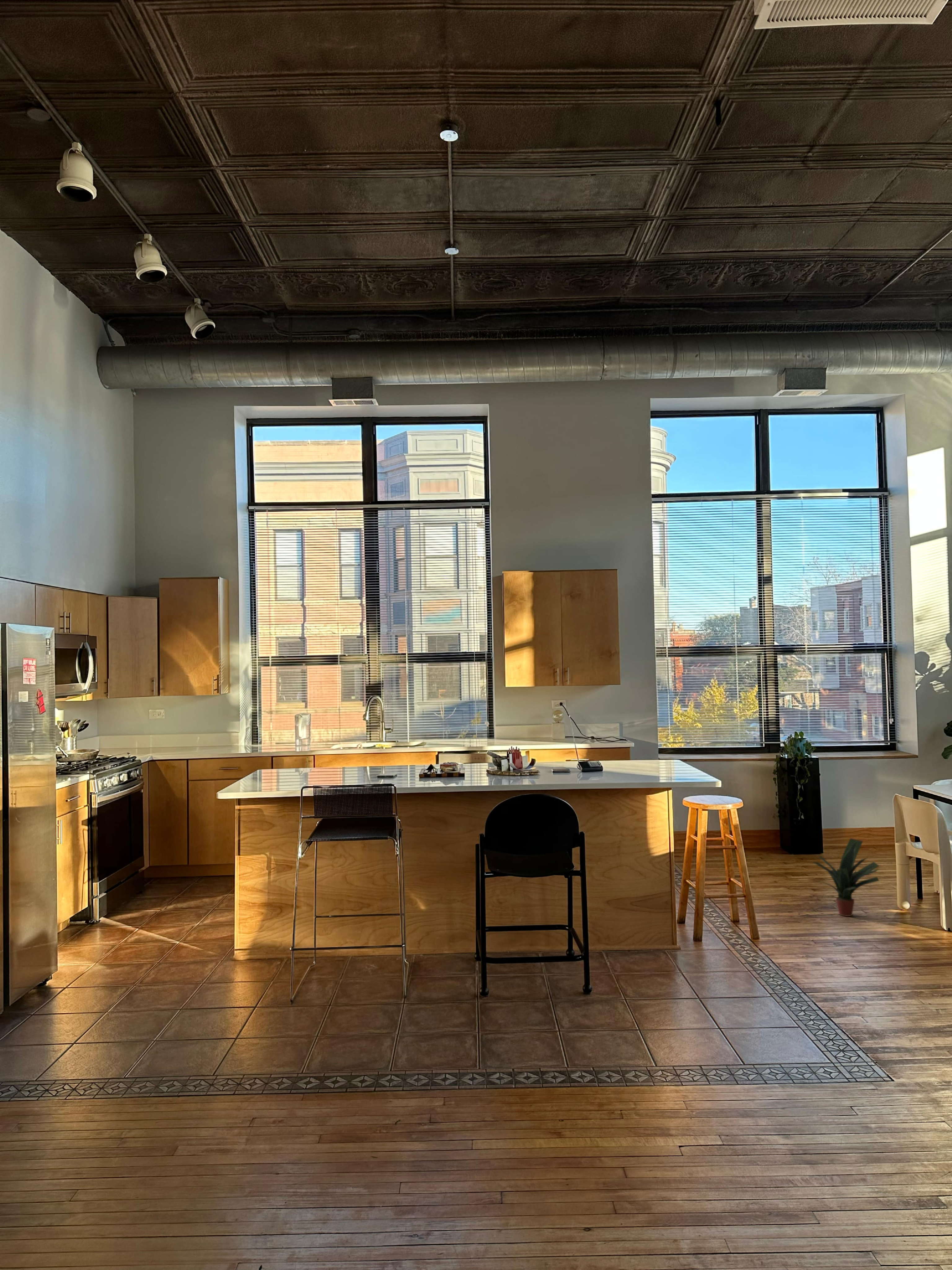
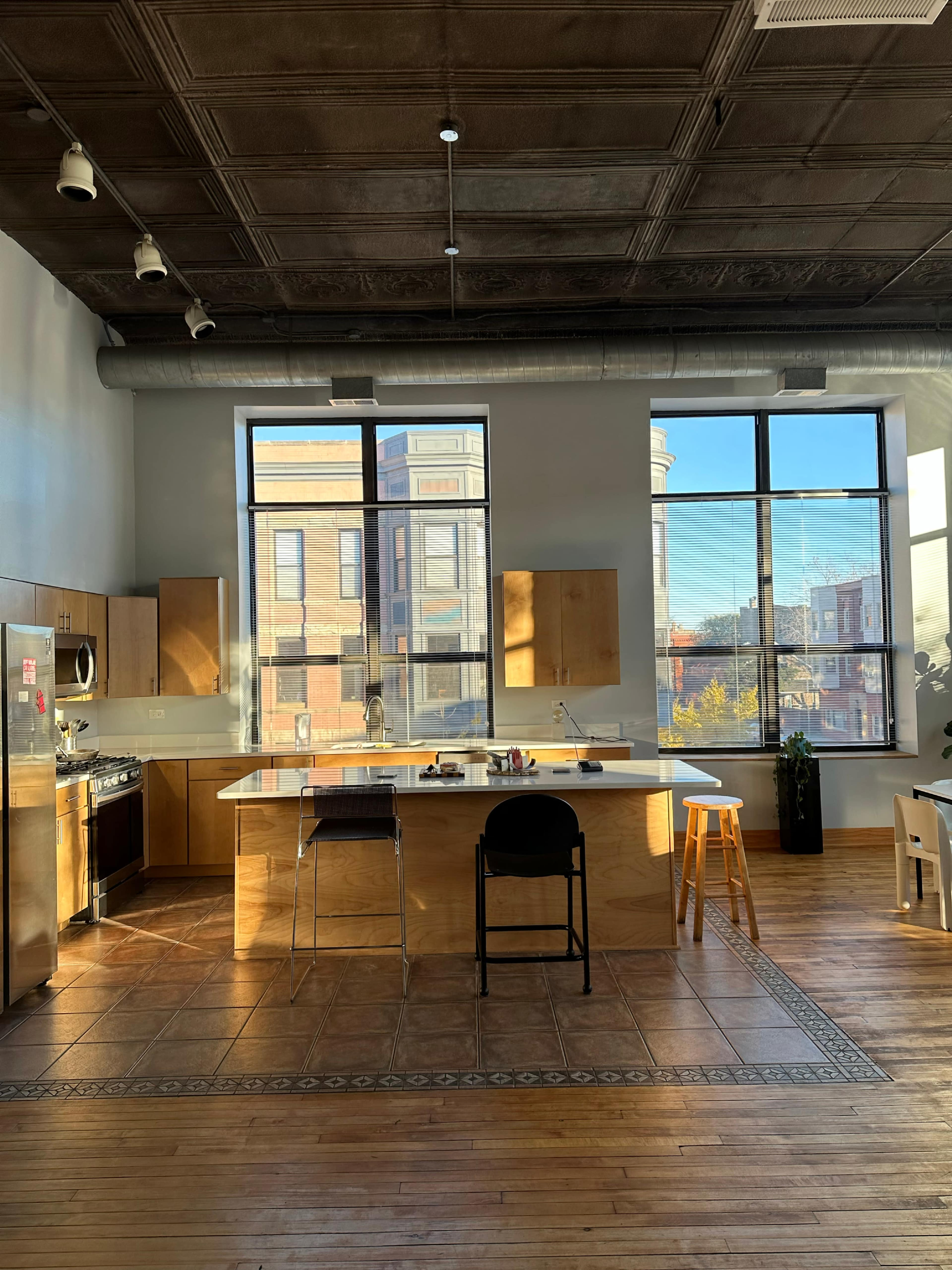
- potted plant [810,838,880,917]
